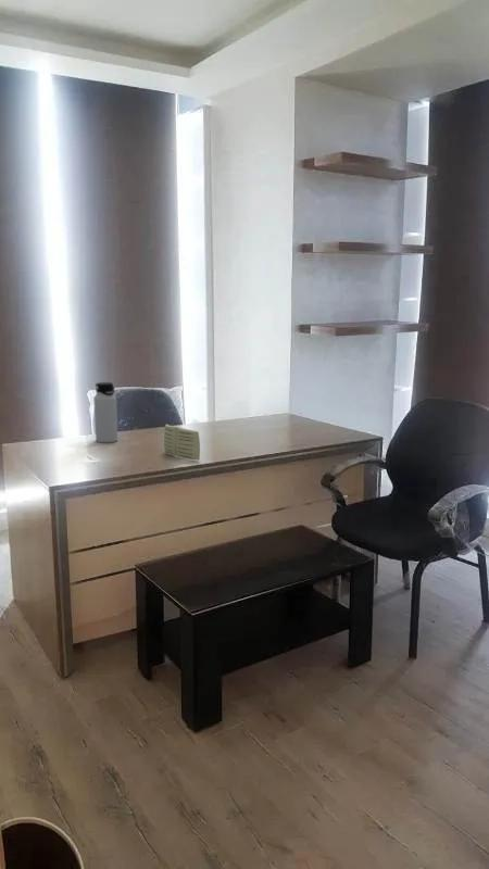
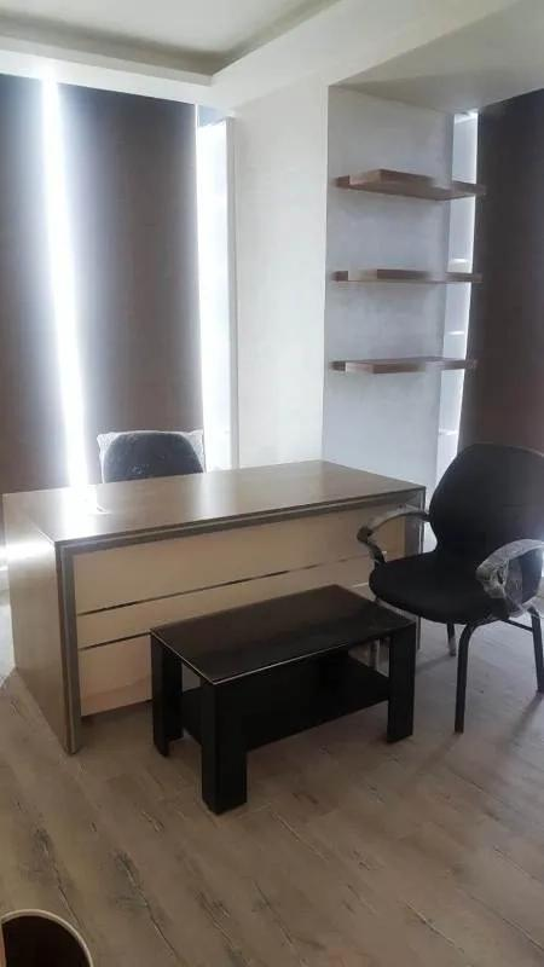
- notebook [163,423,201,462]
- water bottle [92,381,118,443]
